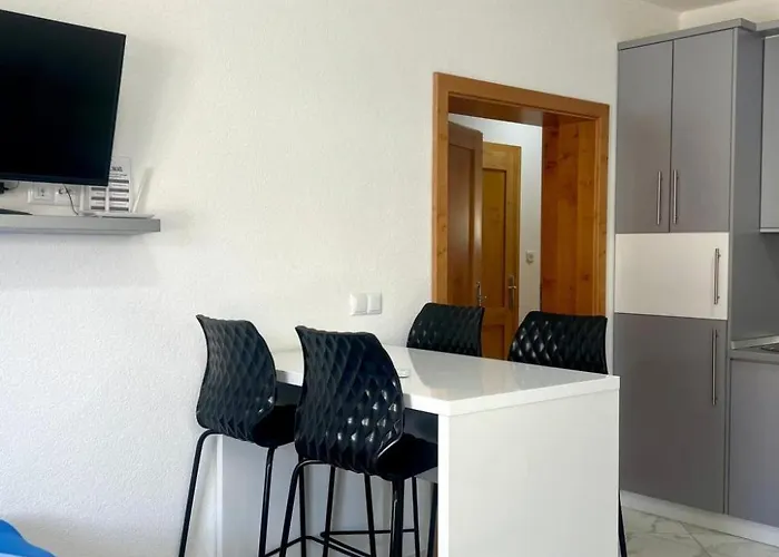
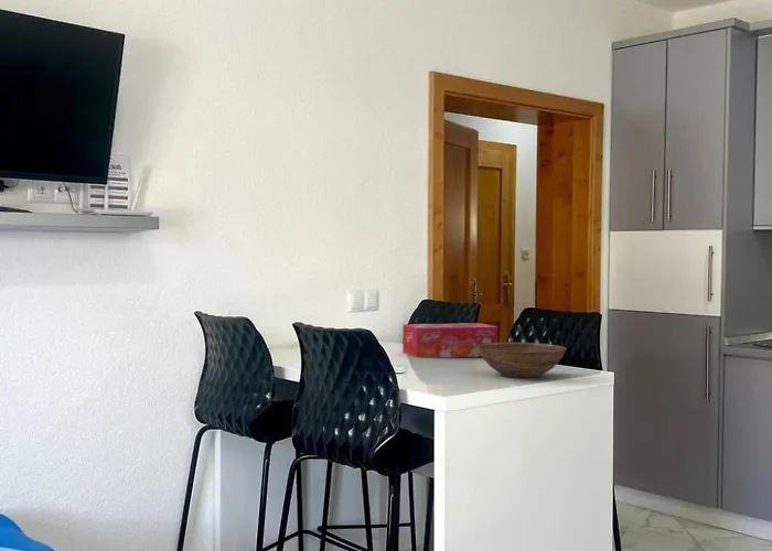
+ tissue box [401,322,498,358]
+ bowl [478,342,568,379]
